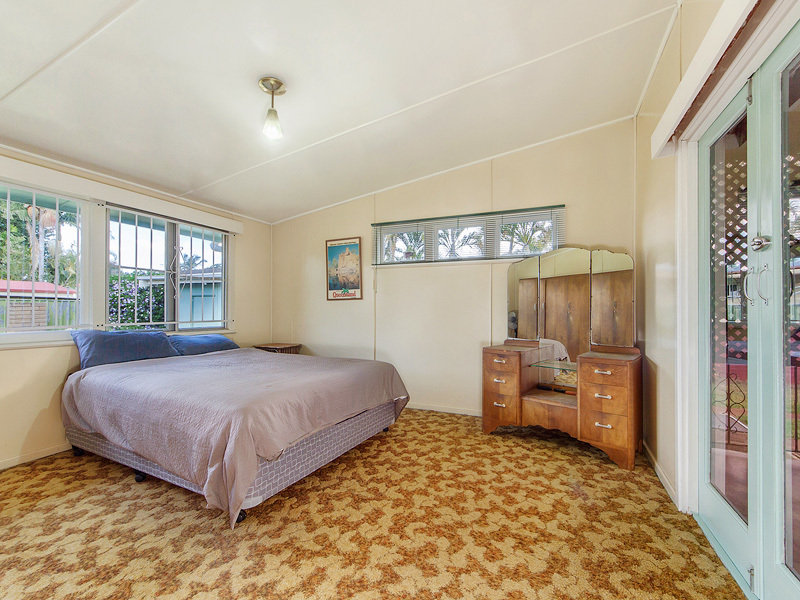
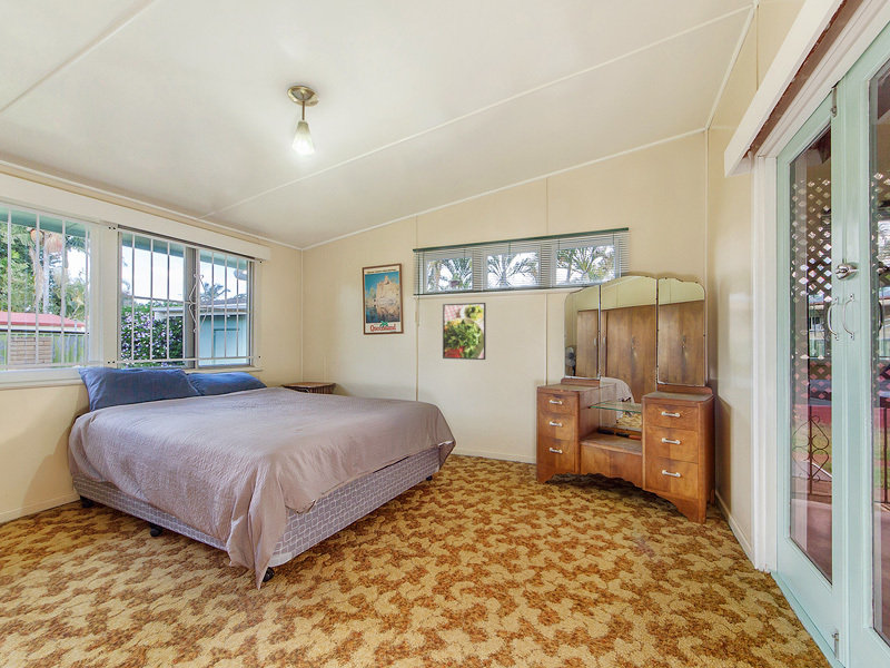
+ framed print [442,302,487,361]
